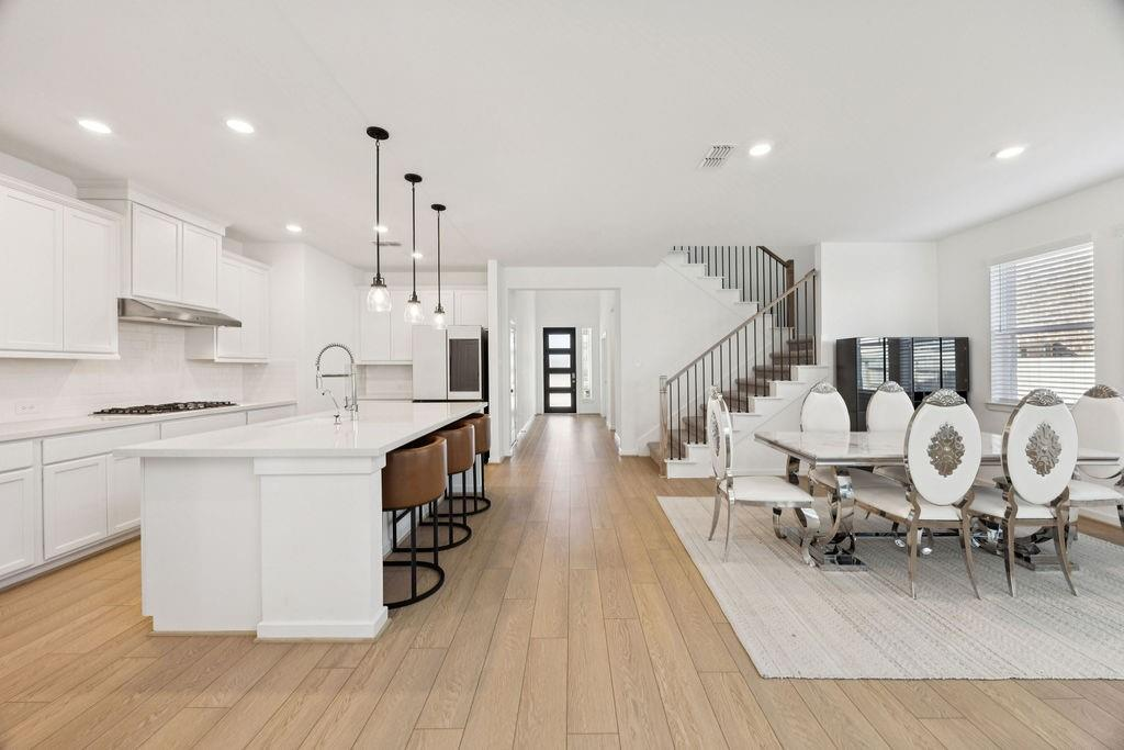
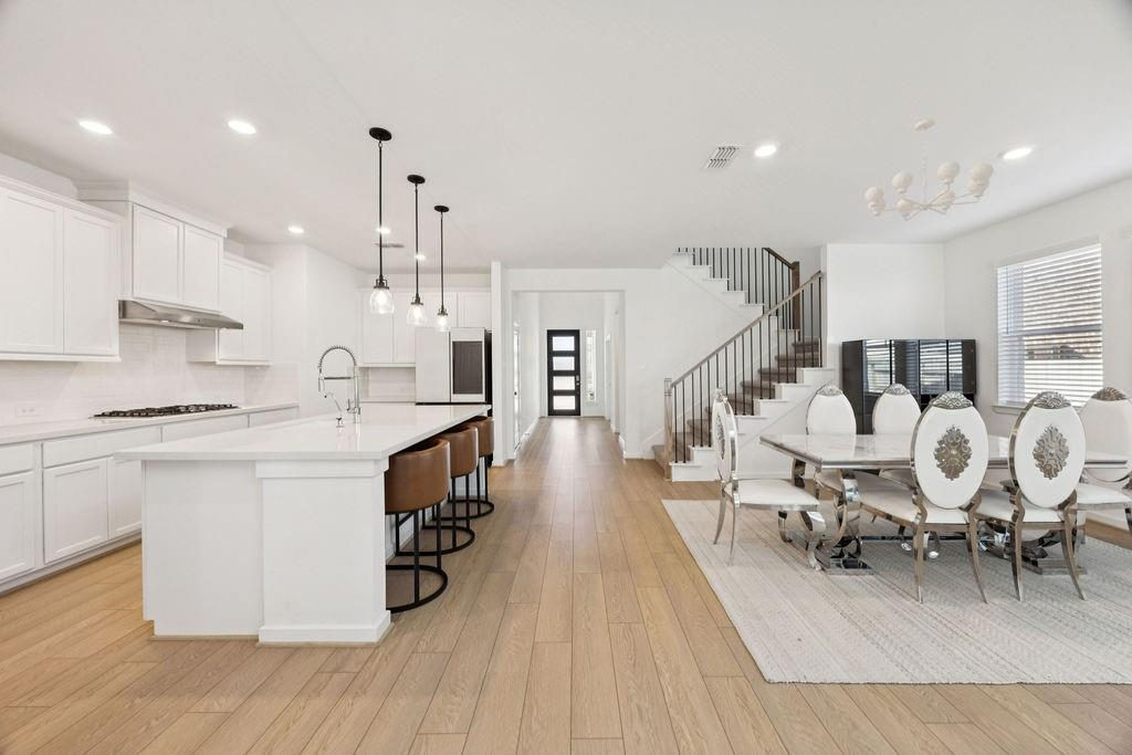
+ chandelier [864,118,995,222]
